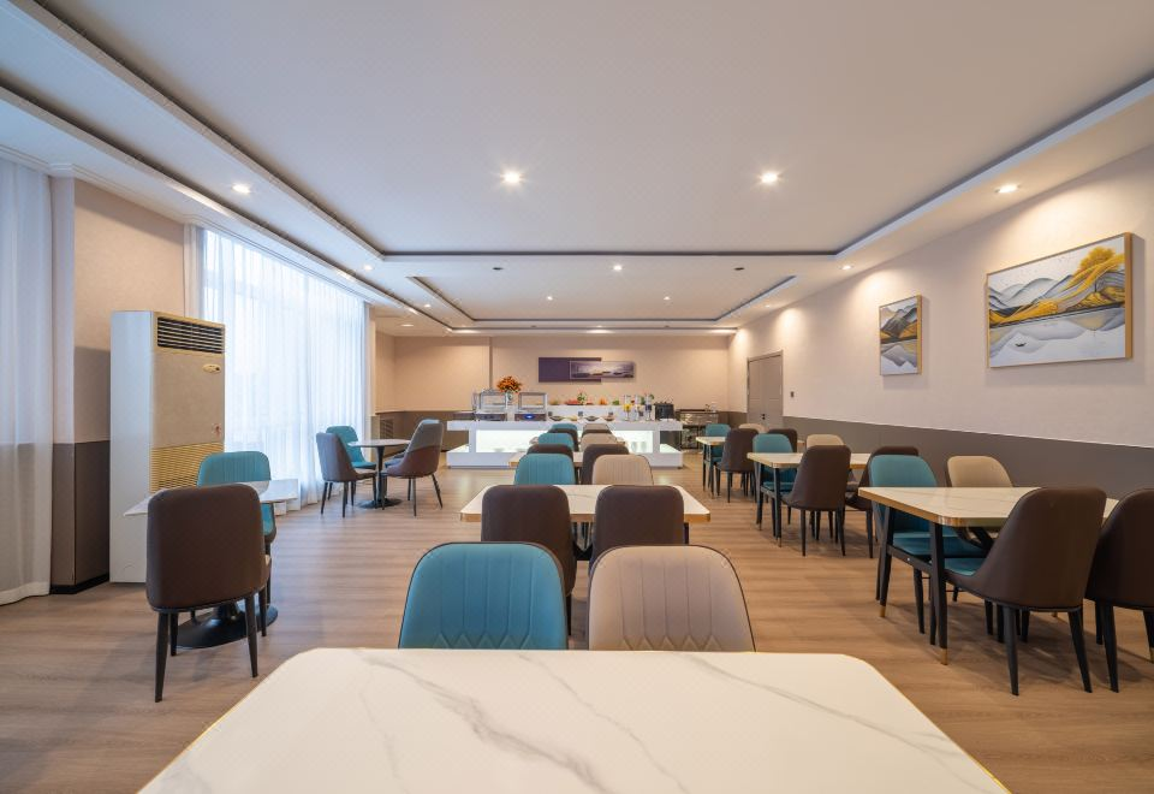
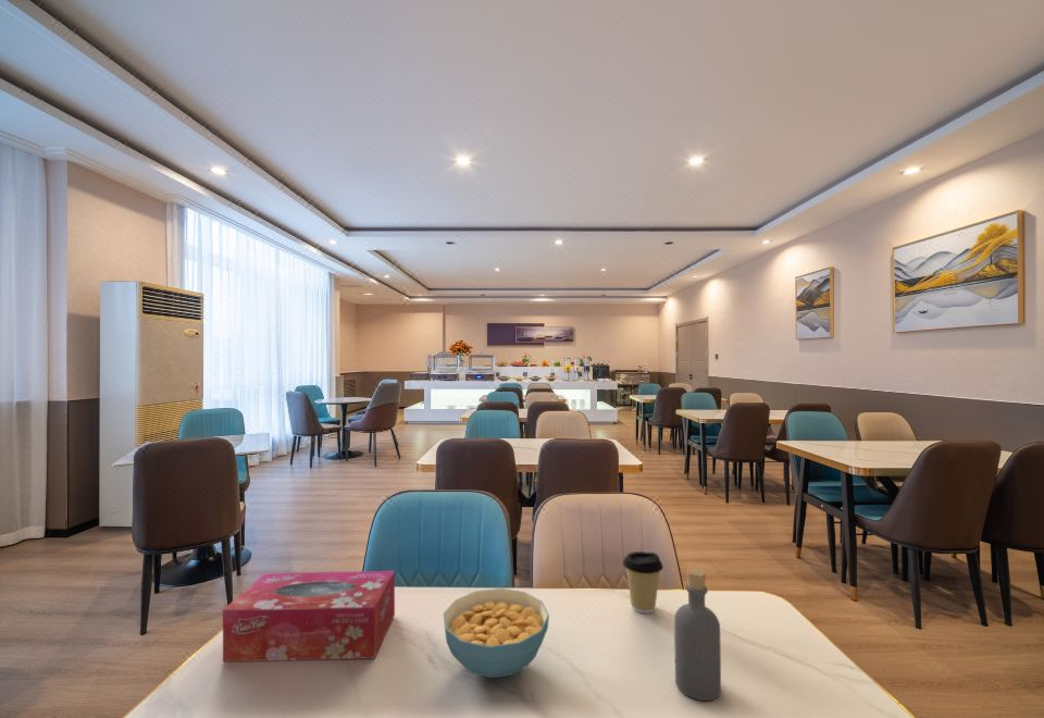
+ tissue box [222,570,396,663]
+ cereal bowl [443,587,550,679]
+ bottle [673,567,722,702]
+ coffee cup [622,550,664,615]
